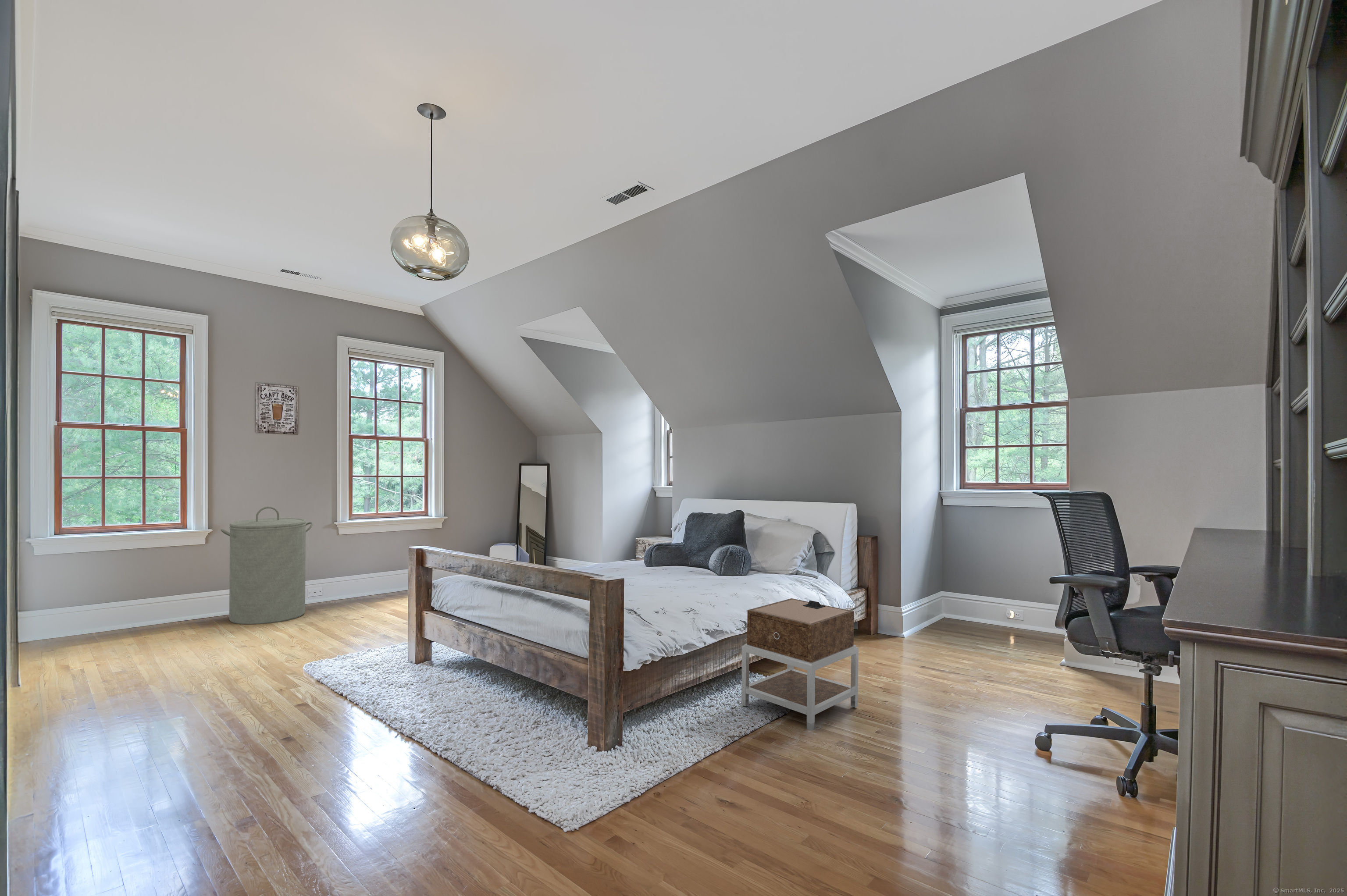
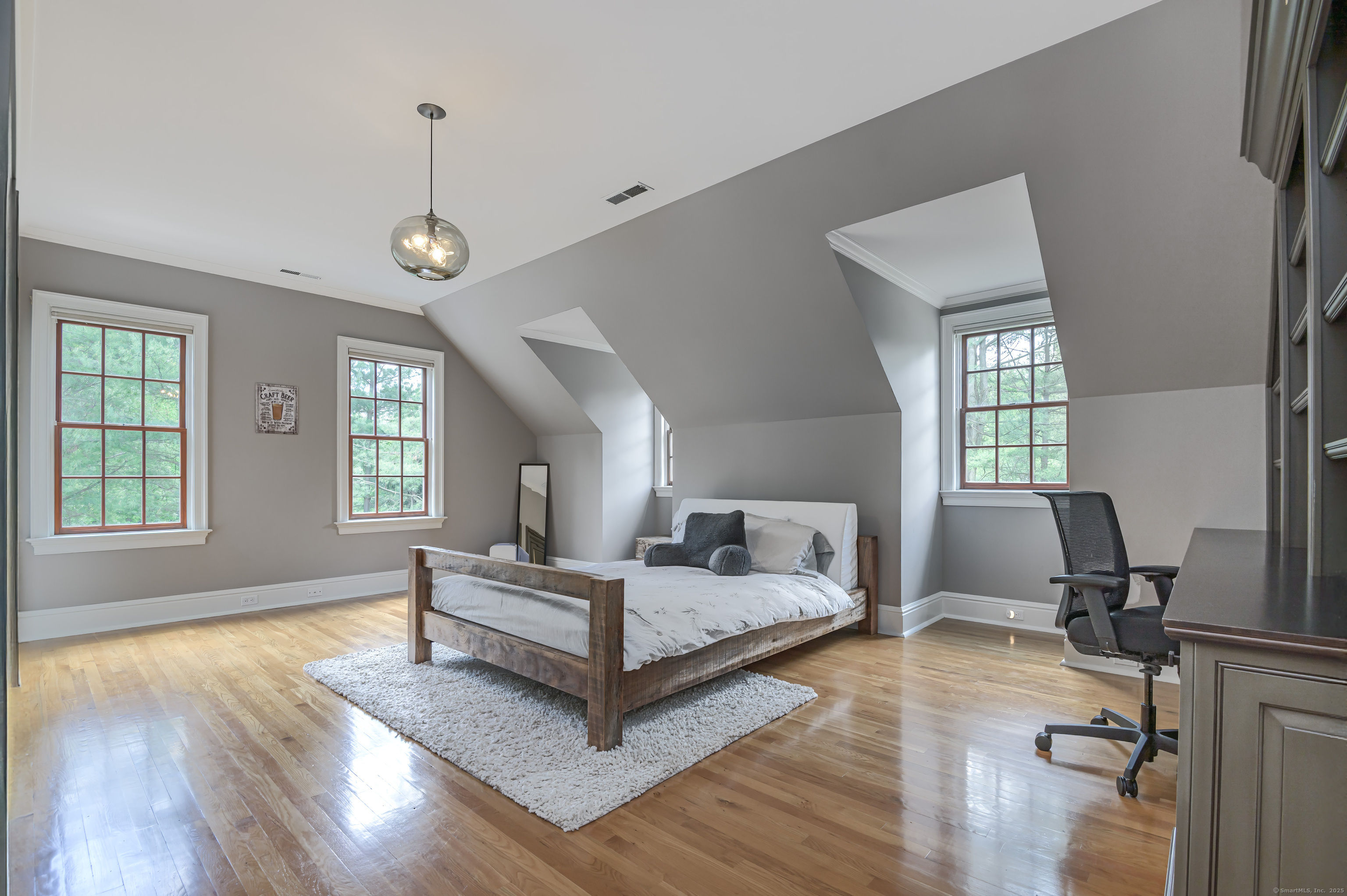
- nightstand [741,598,859,731]
- laundry hamper [220,506,314,625]
